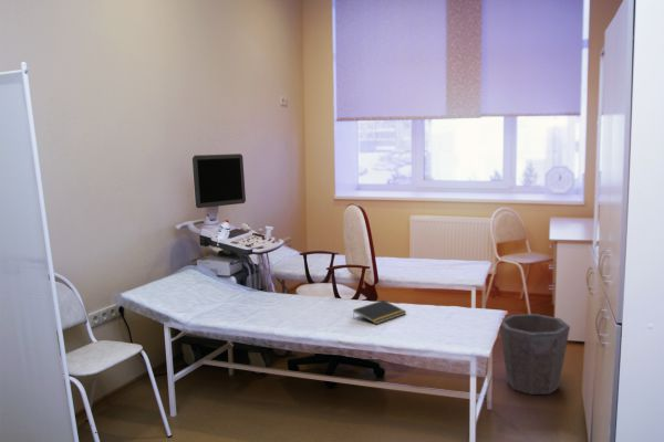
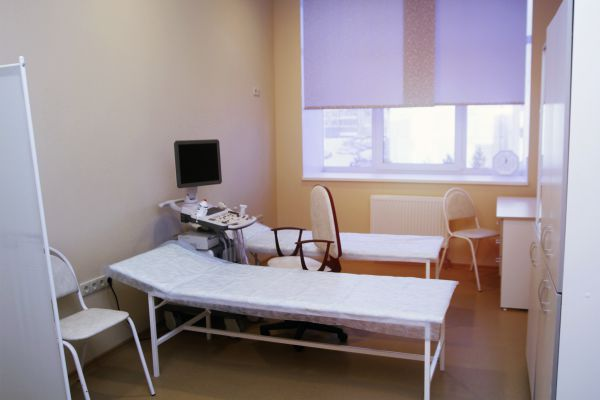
- waste bin [499,313,571,396]
- notepad [352,299,407,325]
